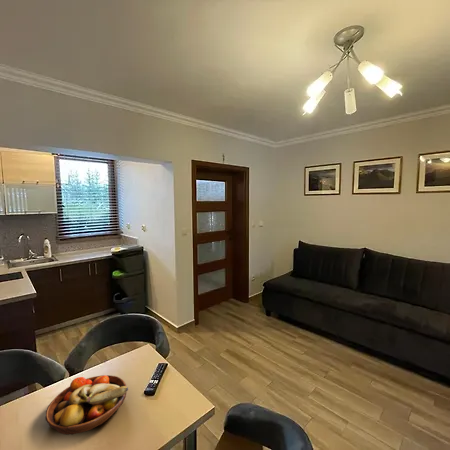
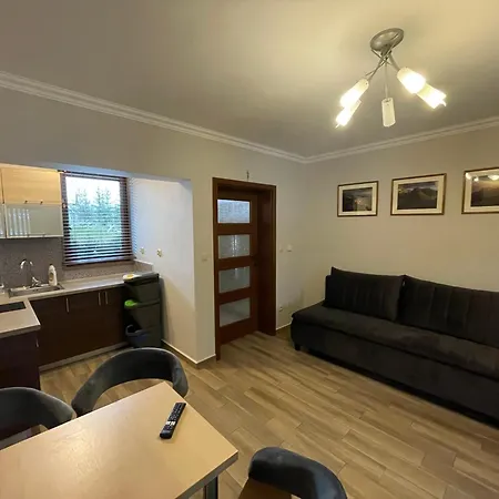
- fruit bowl [45,374,129,436]
